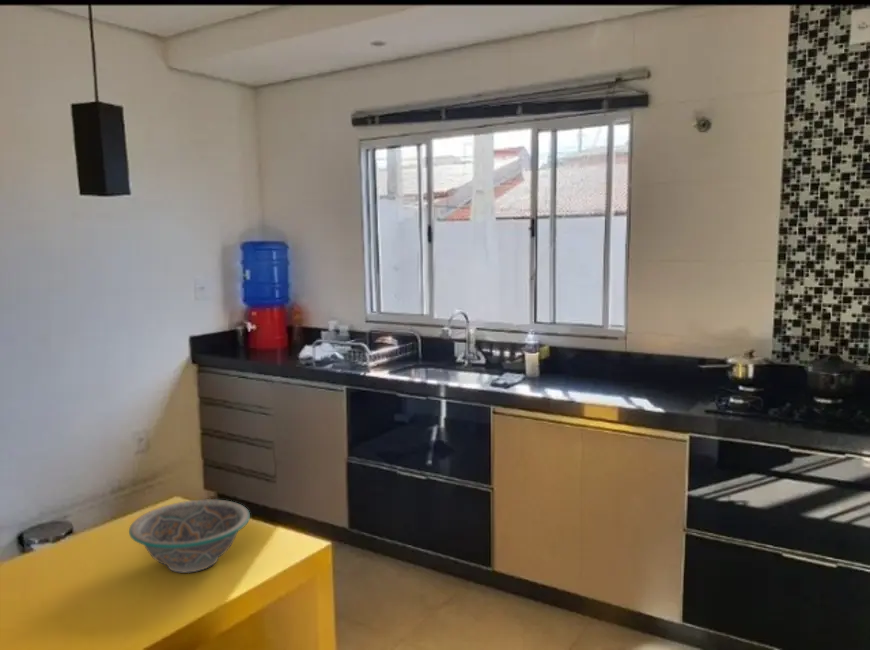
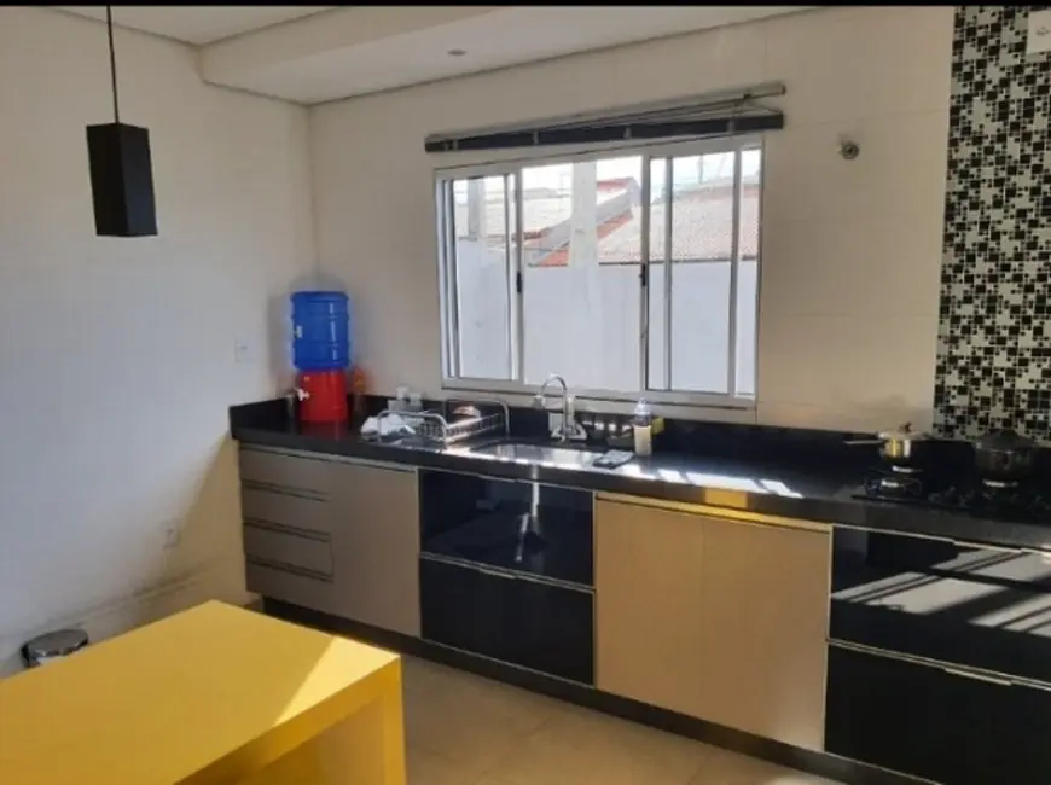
- bowl [128,498,251,574]
